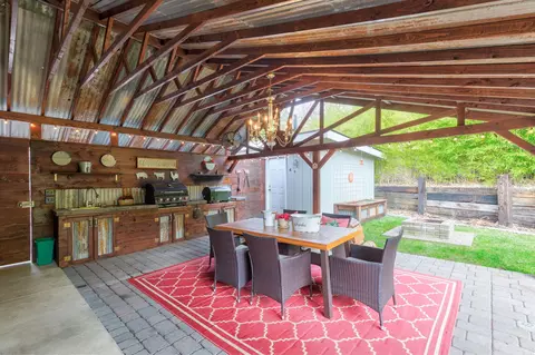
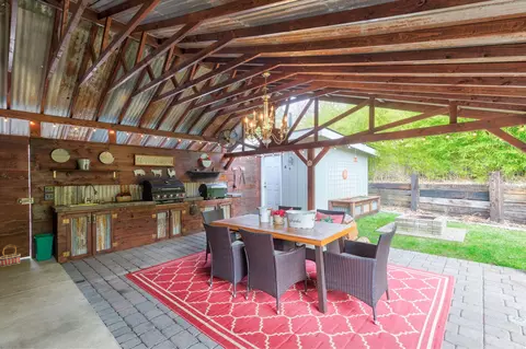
+ basket [0,244,22,268]
